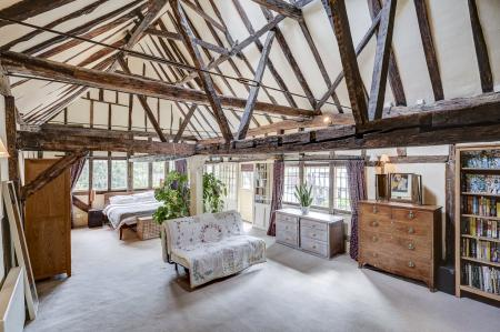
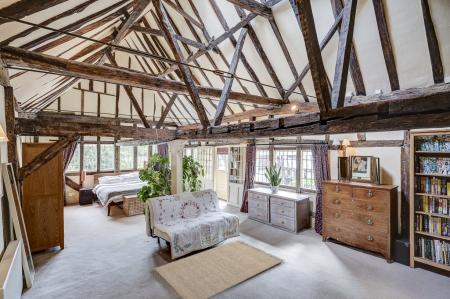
+ rug [148,239,284,299]
